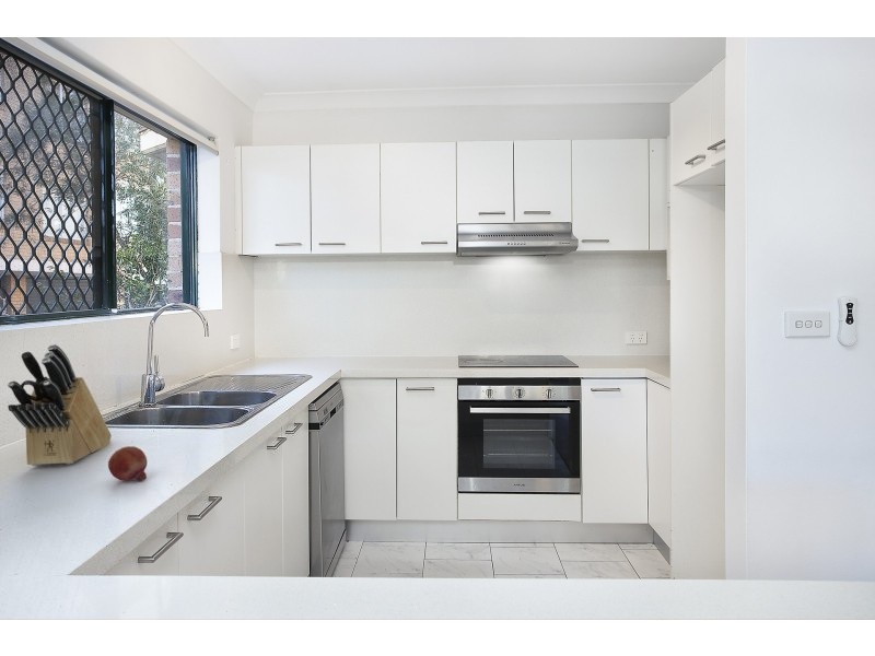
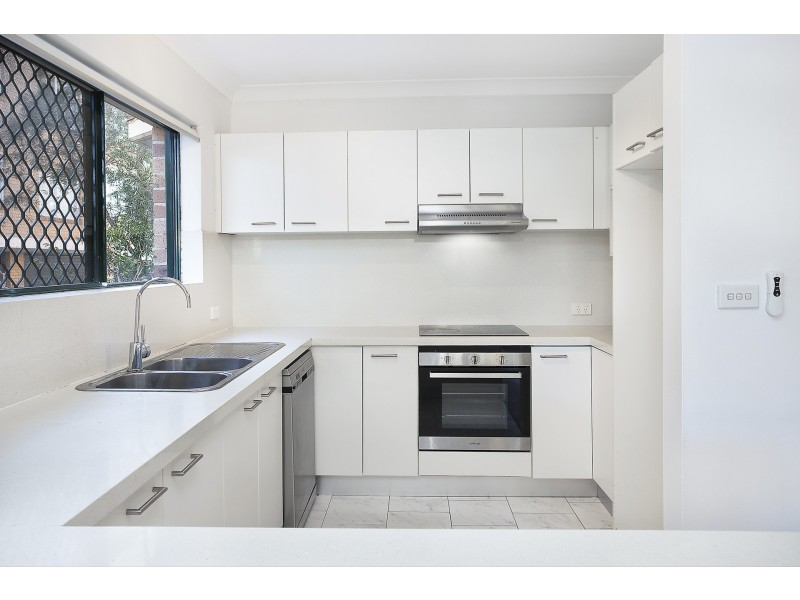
- knife block [7,343,113,467]
- fruit [107,445,149,482]
